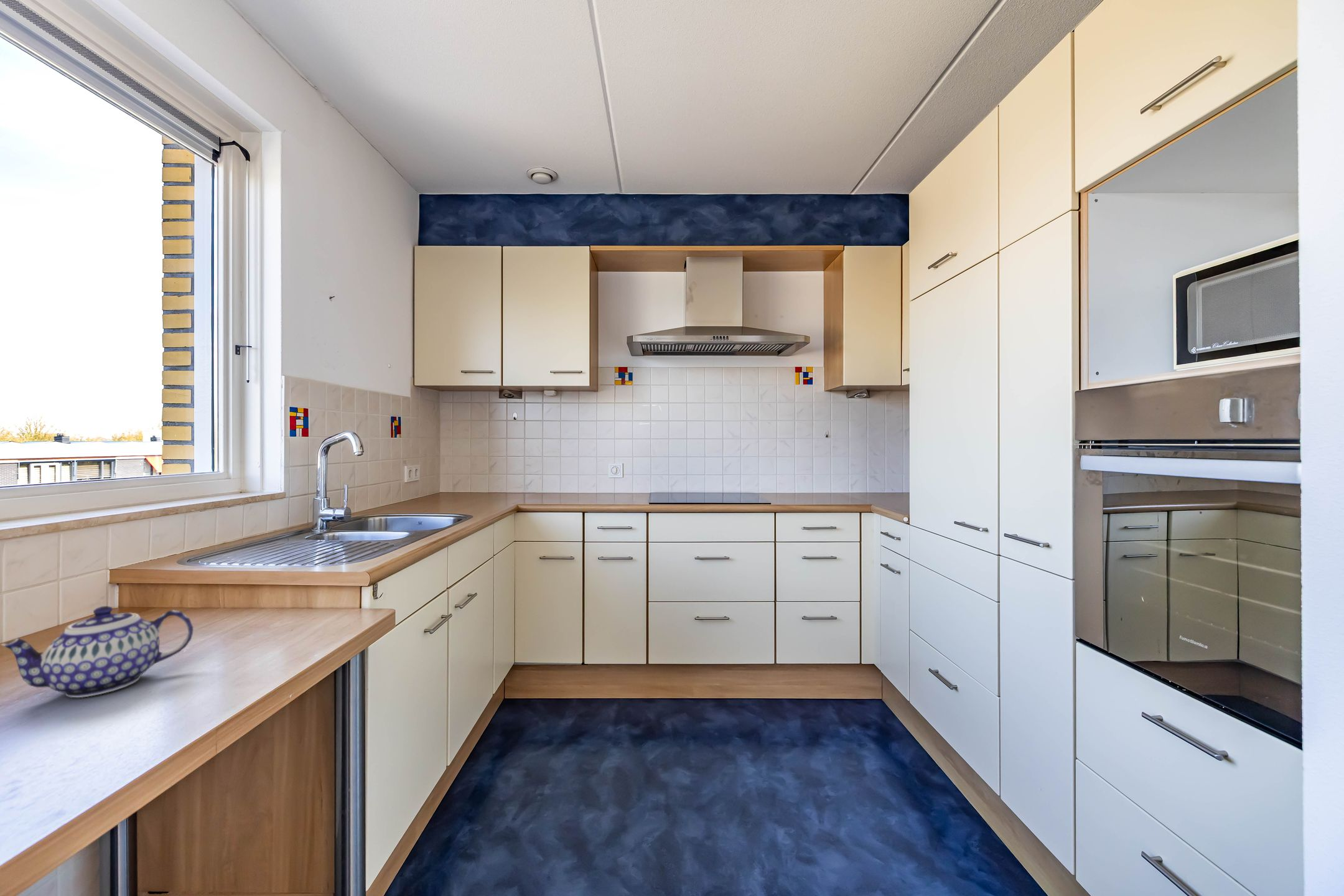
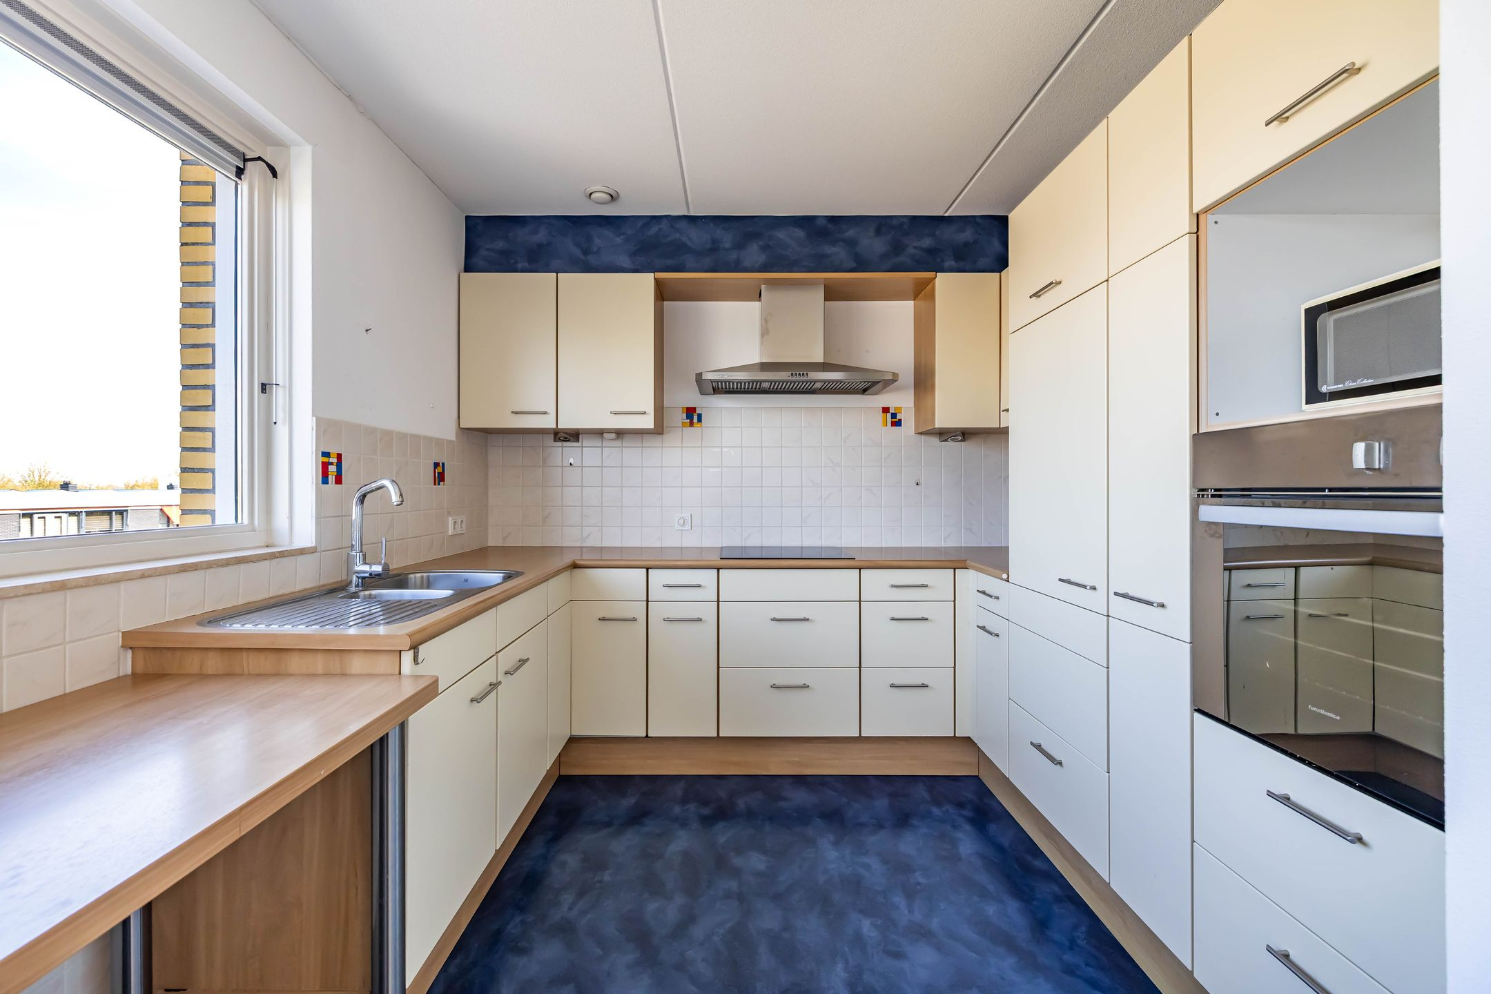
- teapot [0,605,194,698]
